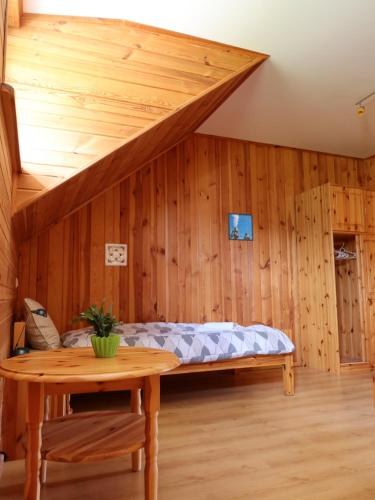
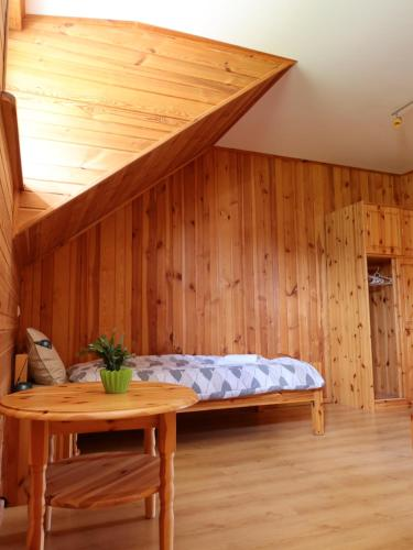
- wall ornament [104,243,128,267]
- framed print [227,212,254,242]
